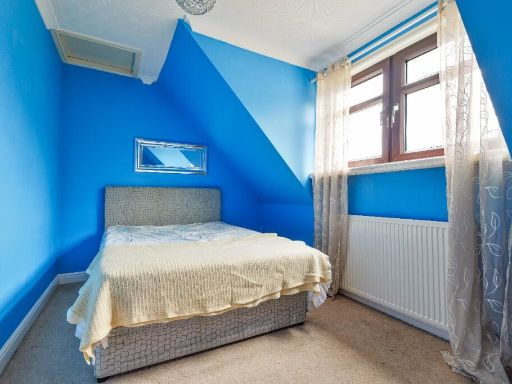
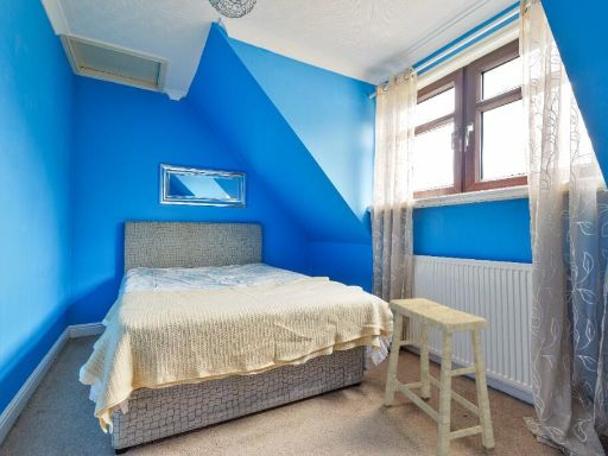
+ stool [382,297,495,456]
